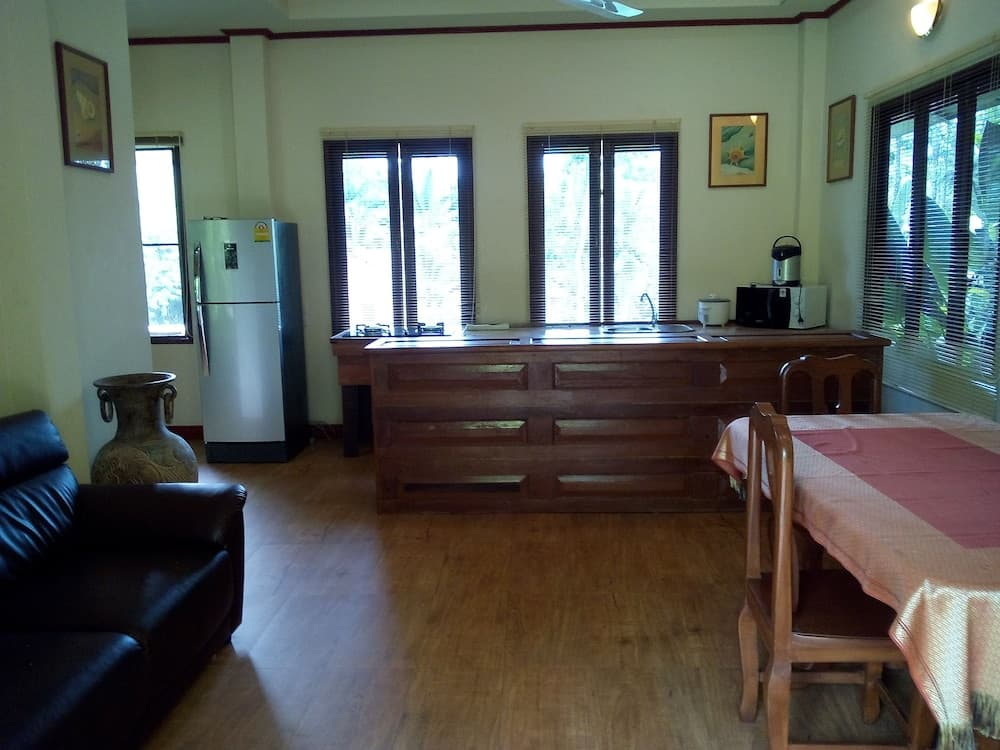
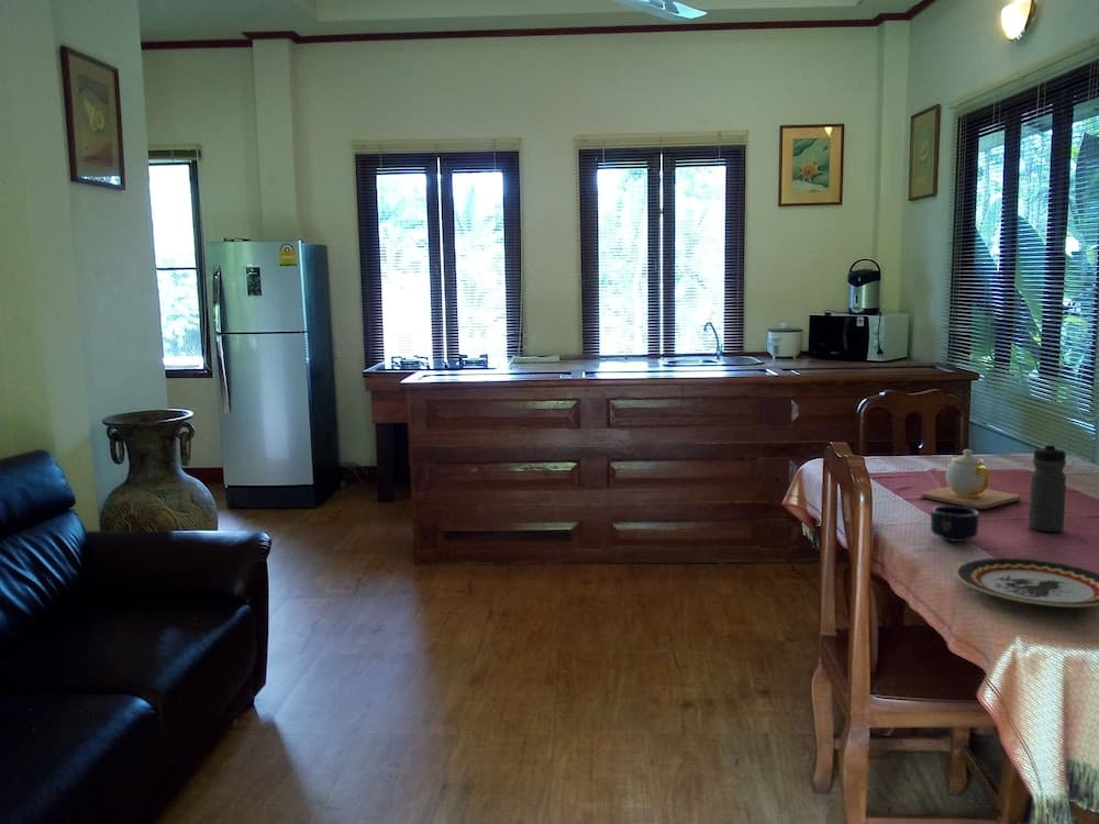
+ teapot [920,448,1022,510]
+ mug [930,504,980,543]
+ water bottle [1028,442,1067,533]
+ plate [955,557,1099,609]
